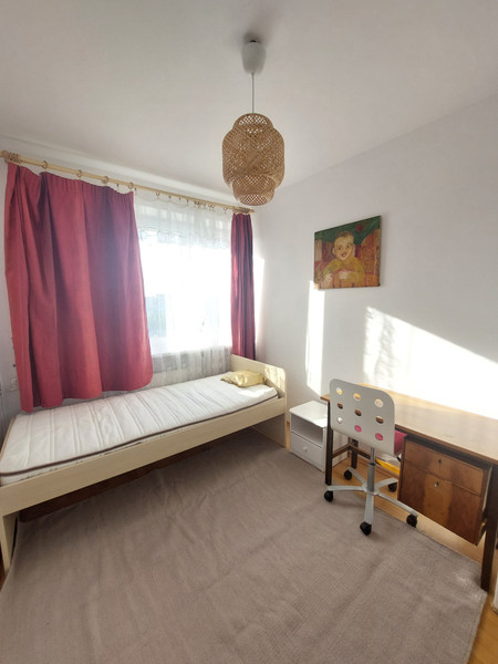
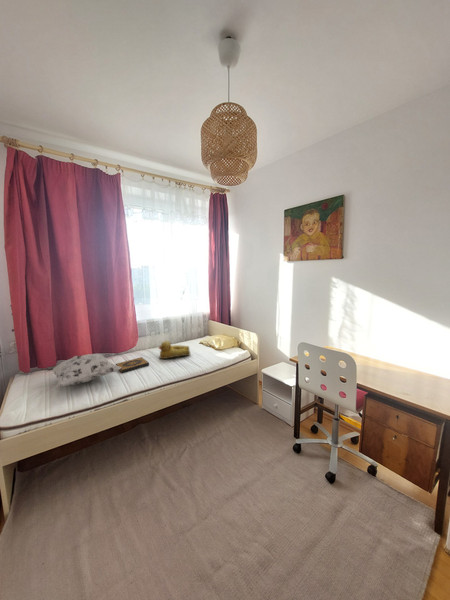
+ hardback book [115,356,150,374]
+ rubber duck [157,339,191,360]
+ decorative pillow [45,353,121,388]
